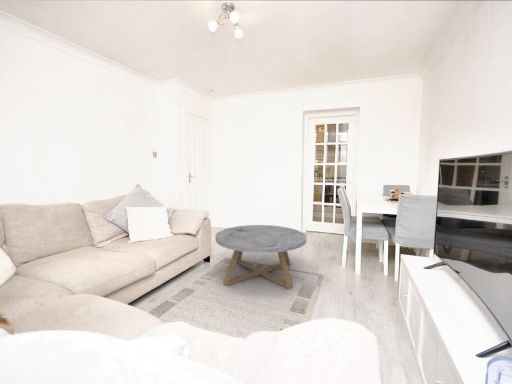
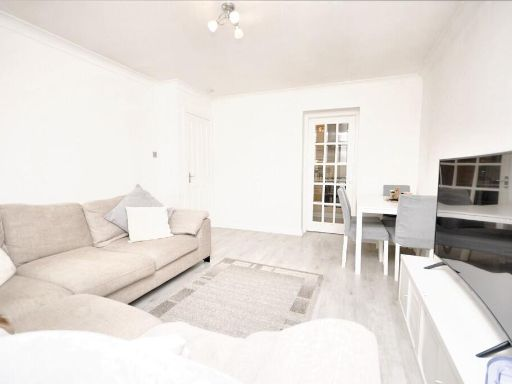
- coffee table [214,224,308,290]
